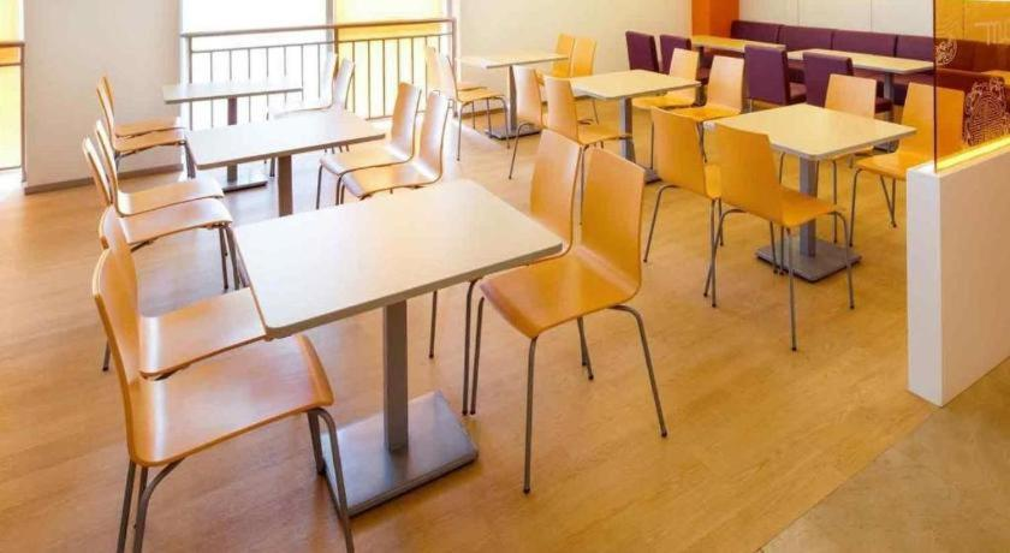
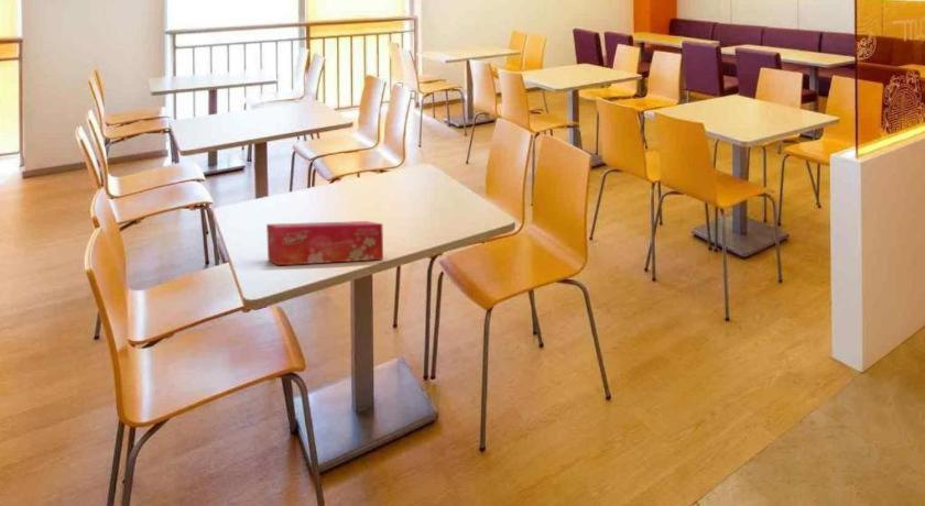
+ tissue box [265,220,384,266]
